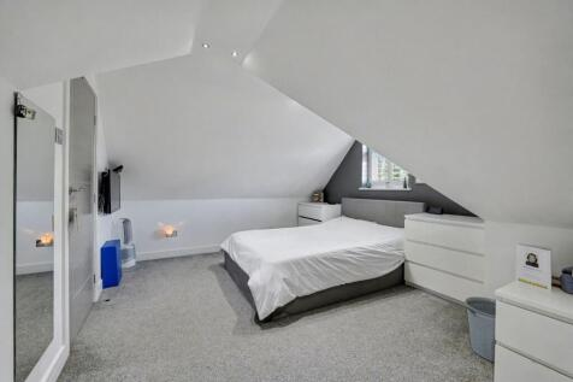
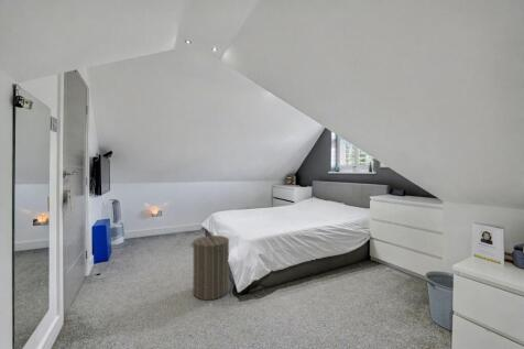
+ laundry hamper [192,231,230,301]
